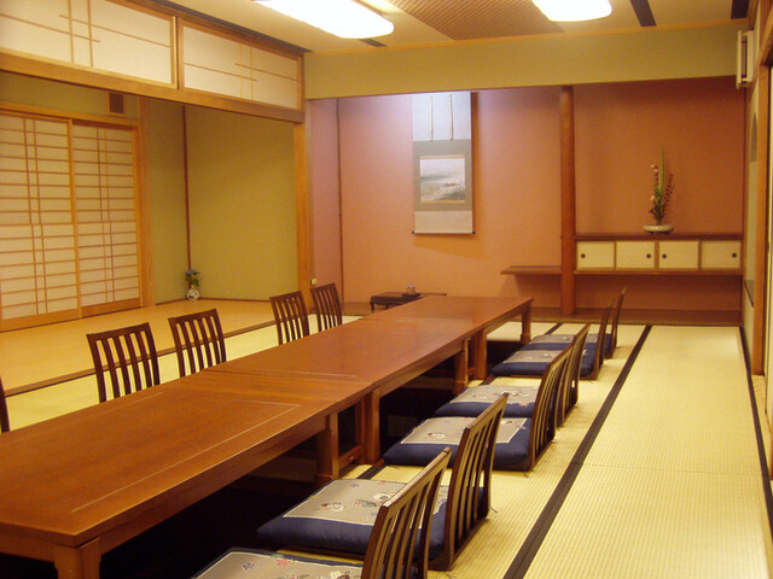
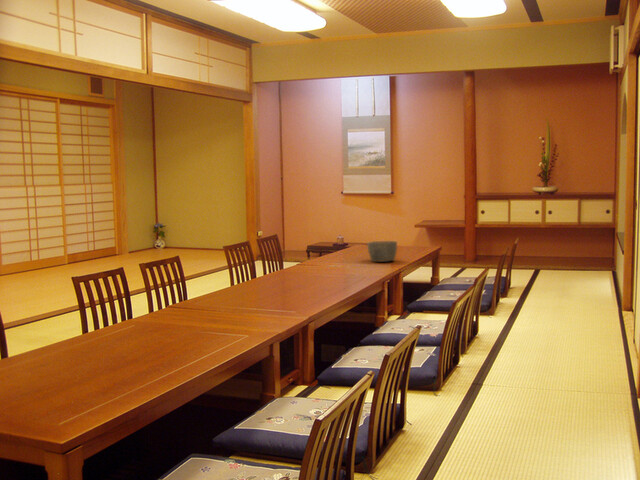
+ bowl [366,240,398,263]
